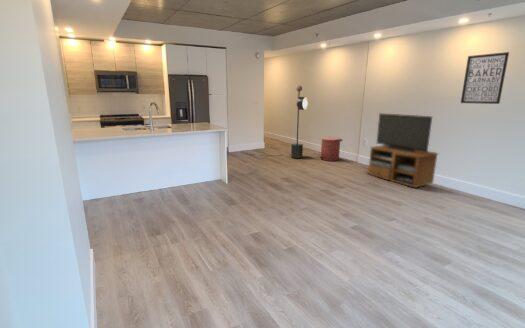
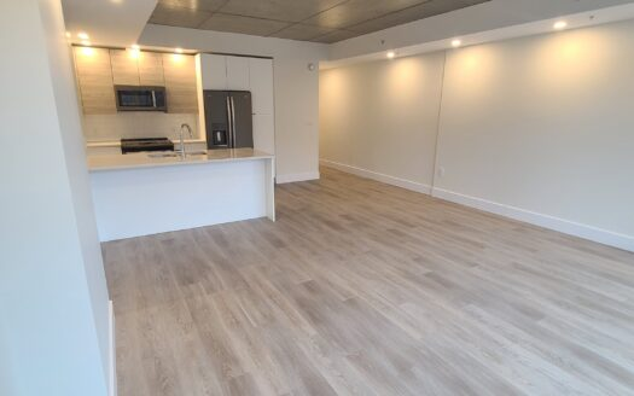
- trash can [317,136,343,162]
- tv stand [367,112,440,189]
- floor lamp [240,84,309,159]
- wall art [460,51,510,105]
